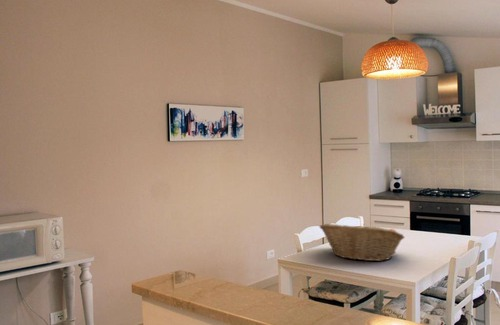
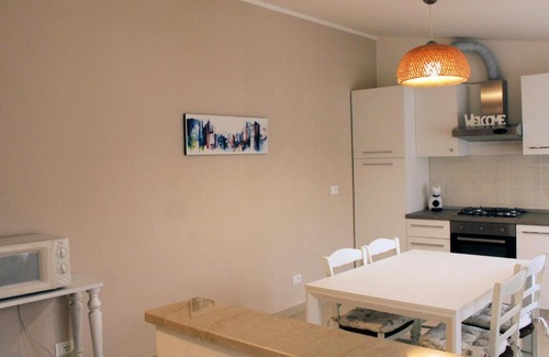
- fruit basket [319,223,406,262]
